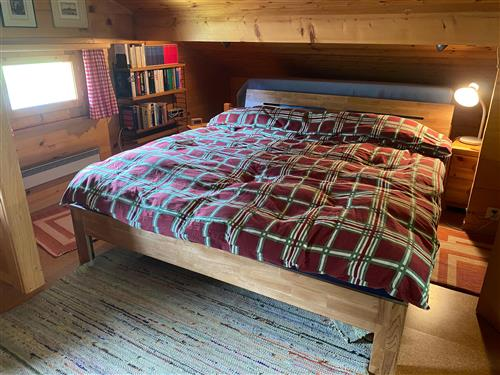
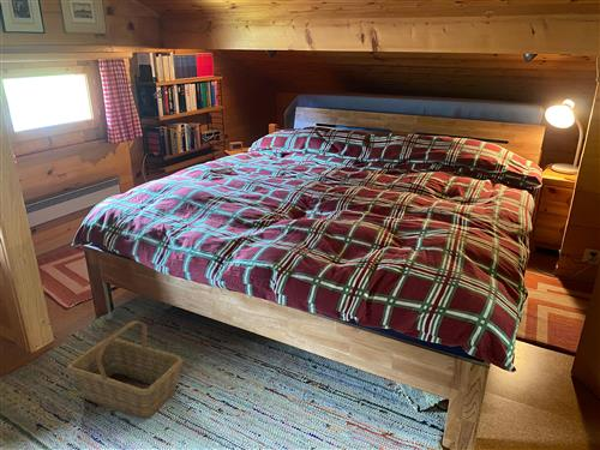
+ basket [67,320,184,420]
